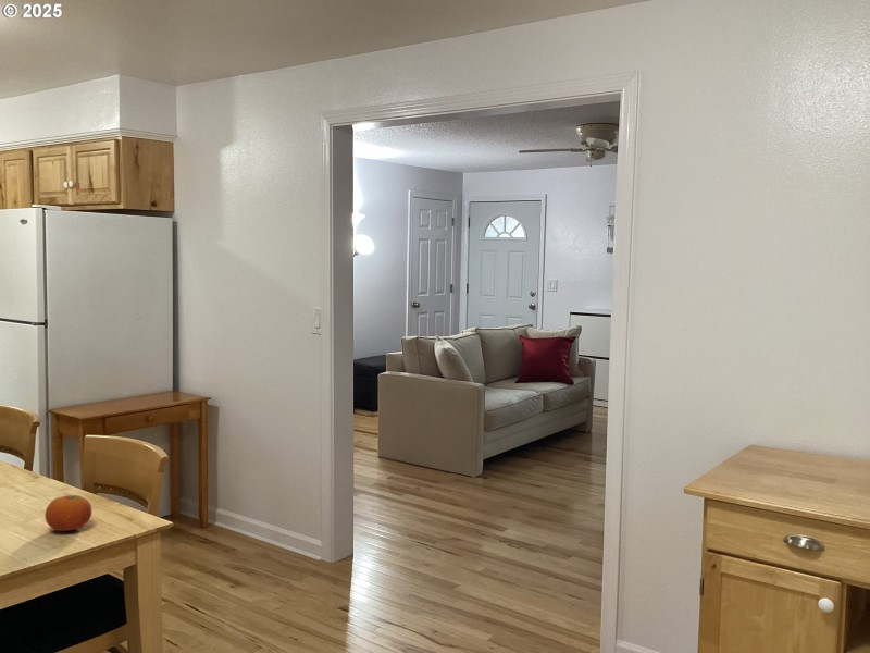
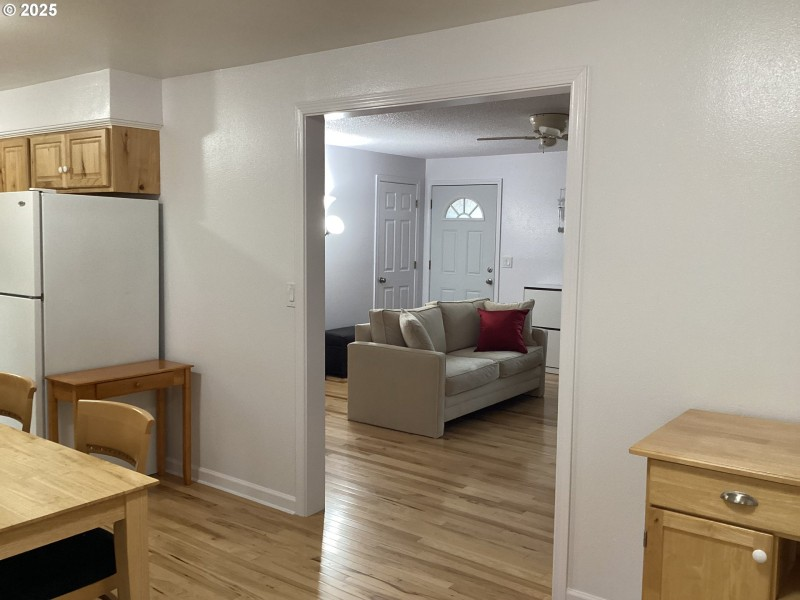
- fruit [45,494,92,532]
